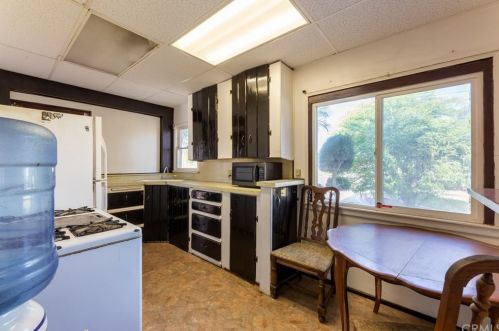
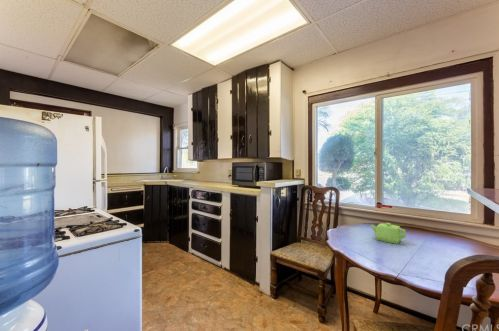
+ teapot [370,222,407,245]
